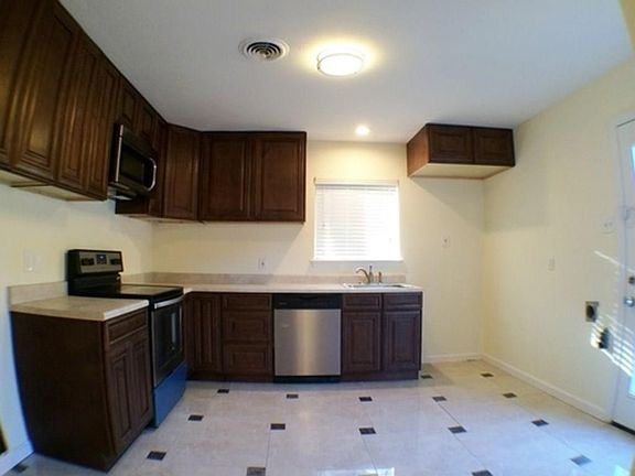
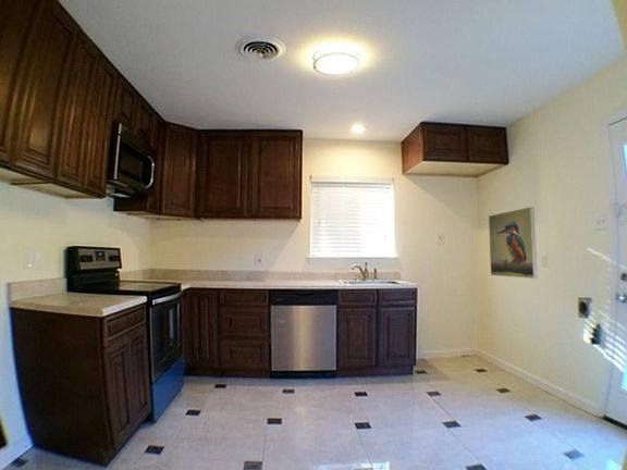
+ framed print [488,206,538,280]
